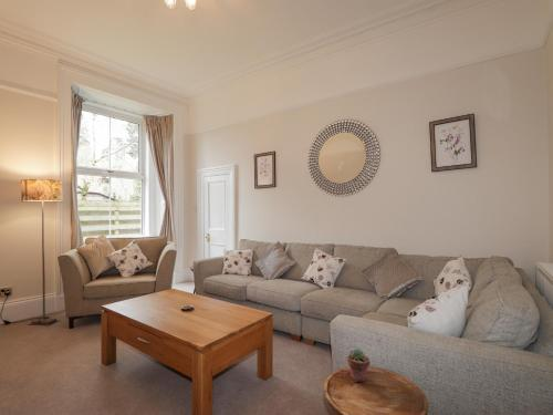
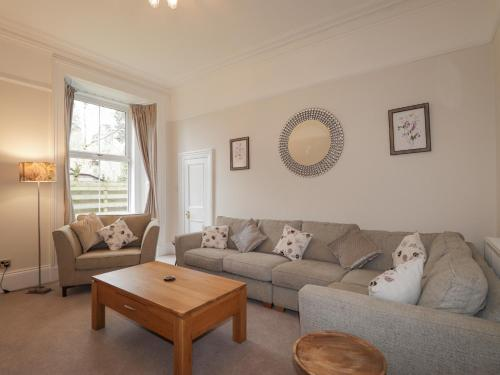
- potted succulent [346,347,371,383]
